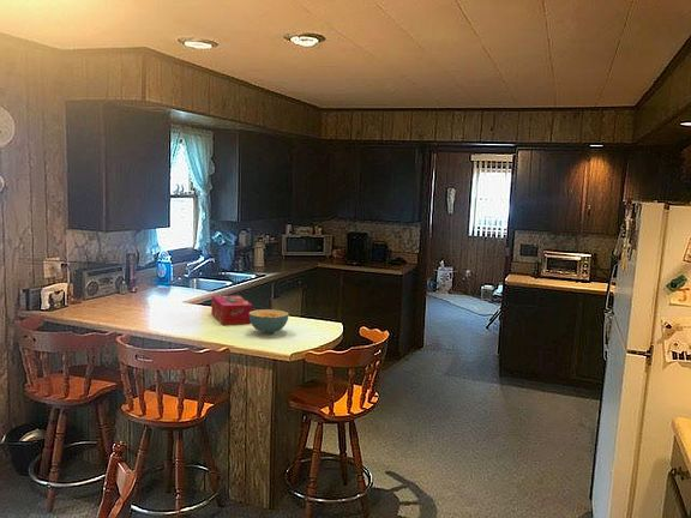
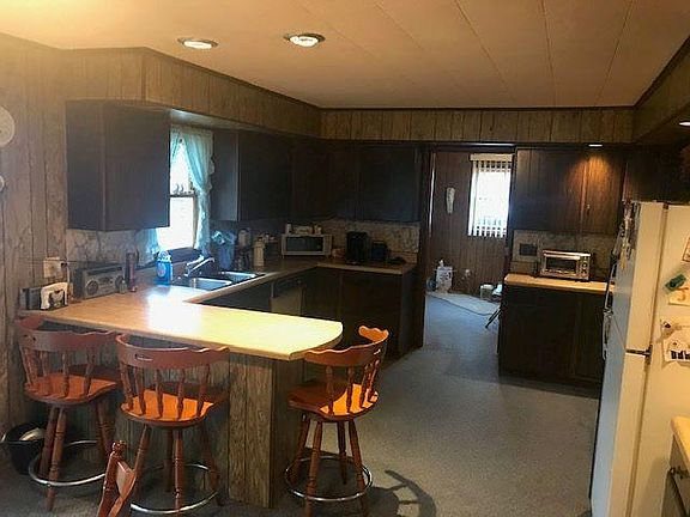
- cereal bowl [250,308,289,335]
- tissue box [210,294,253,326]
